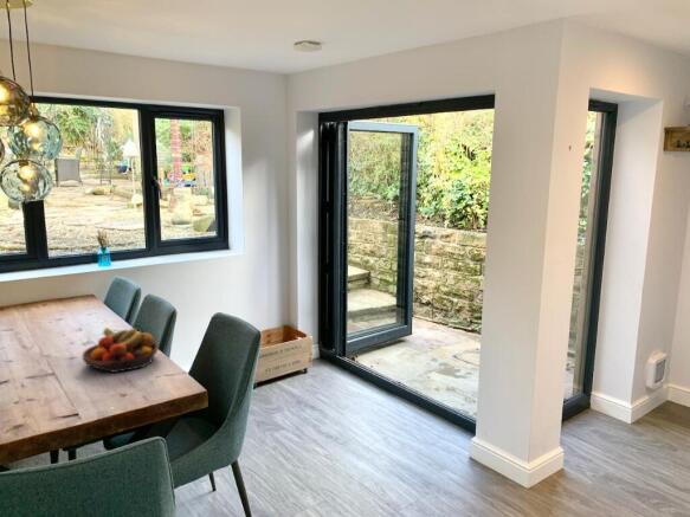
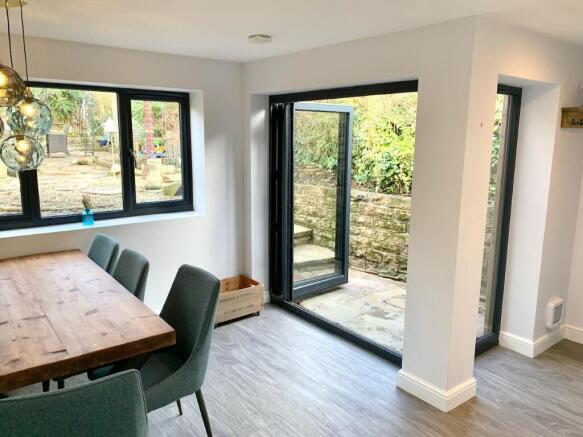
- fruit bowl [82,327,160,374]
